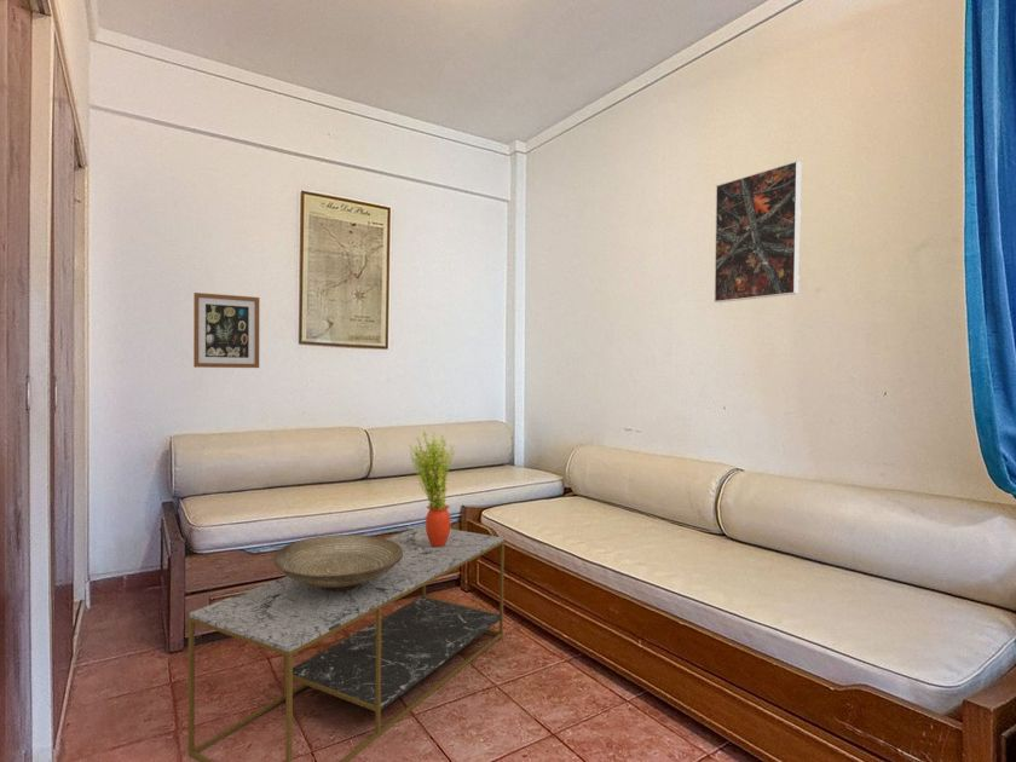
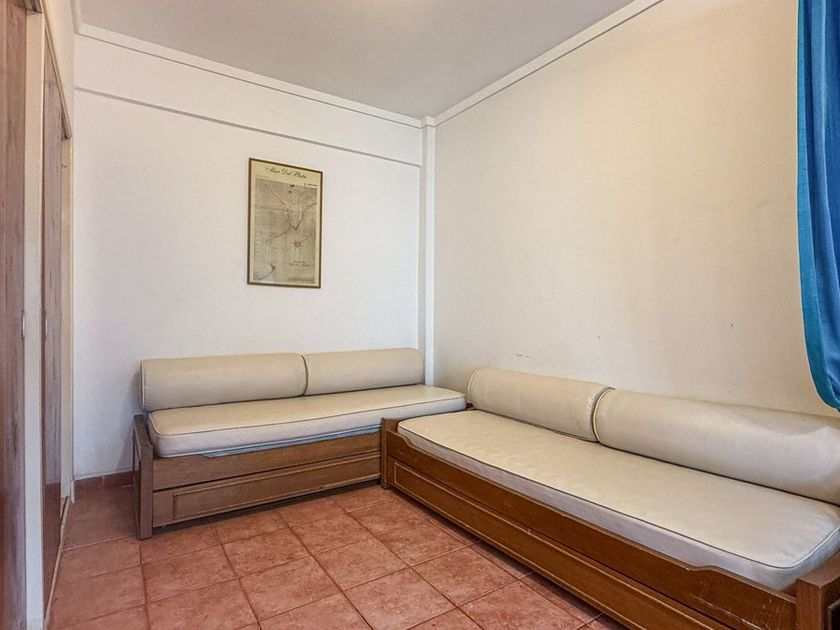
- coffee table [187,524,506,762]
- wall art [192,291,260,369]
- decorative bowl [272,533,403,591]
- potted plant [408,431,456,547]
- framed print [714,160,802,304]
